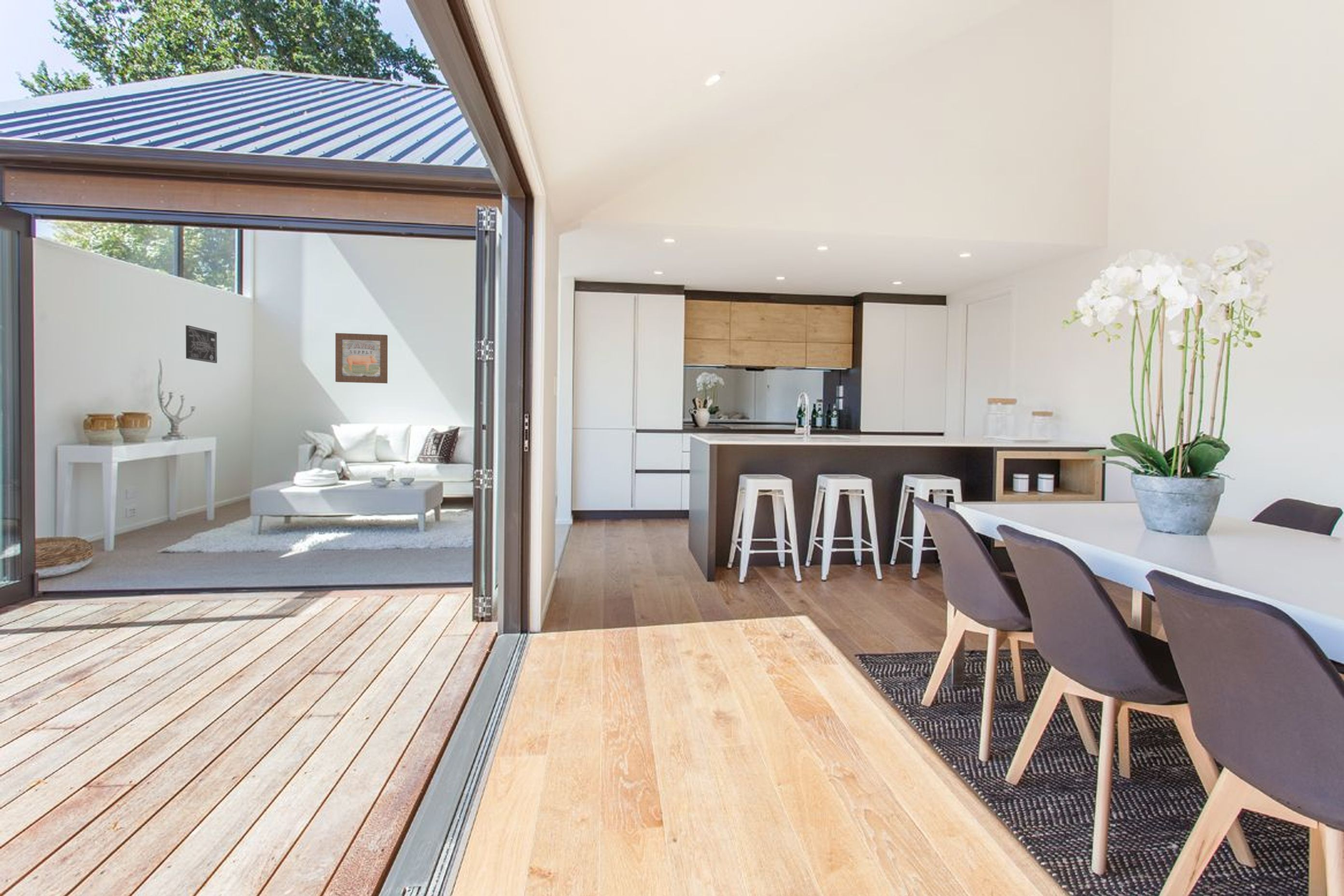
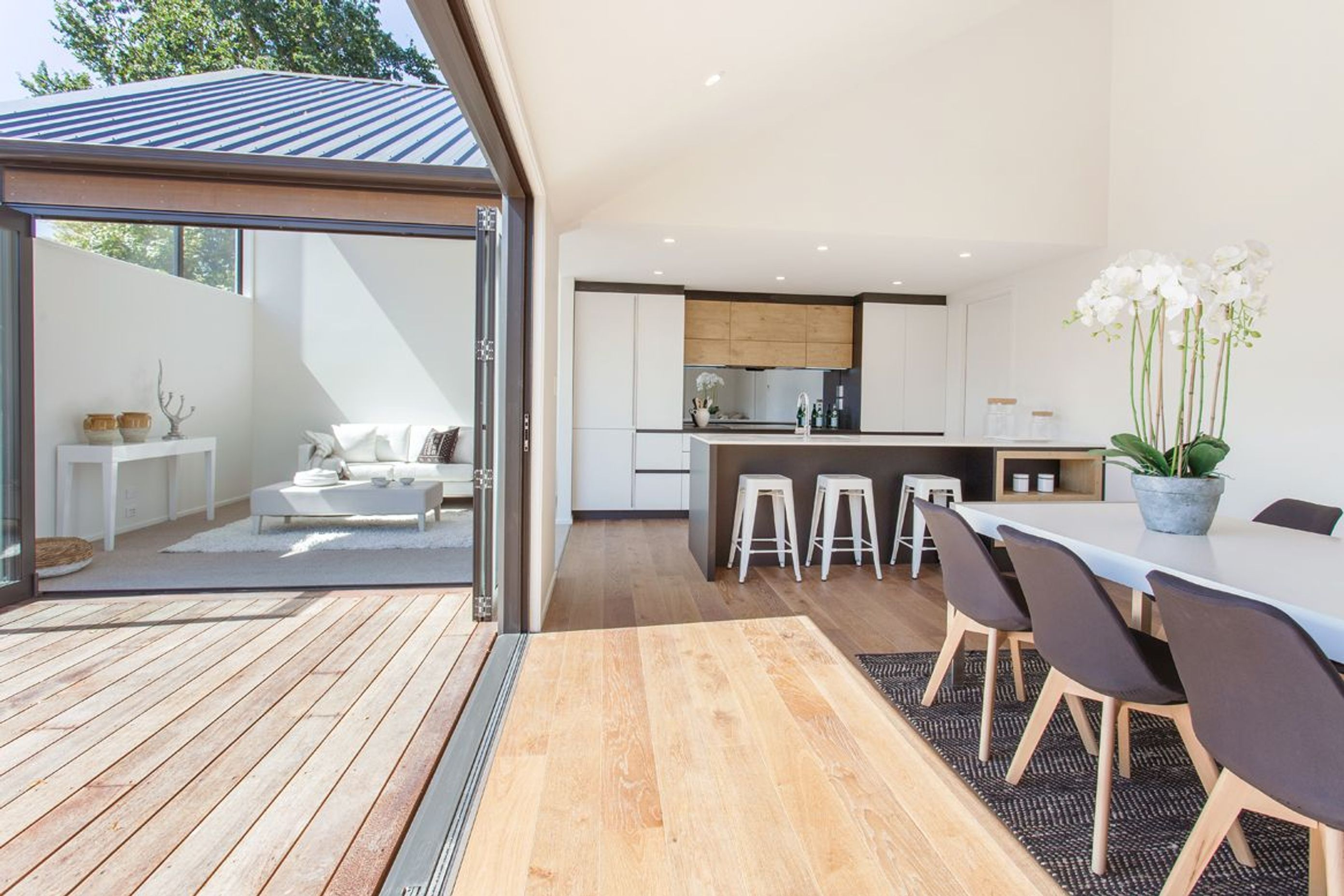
- wall art [335,333,388,384]
- wall art [185,325,218,364]
